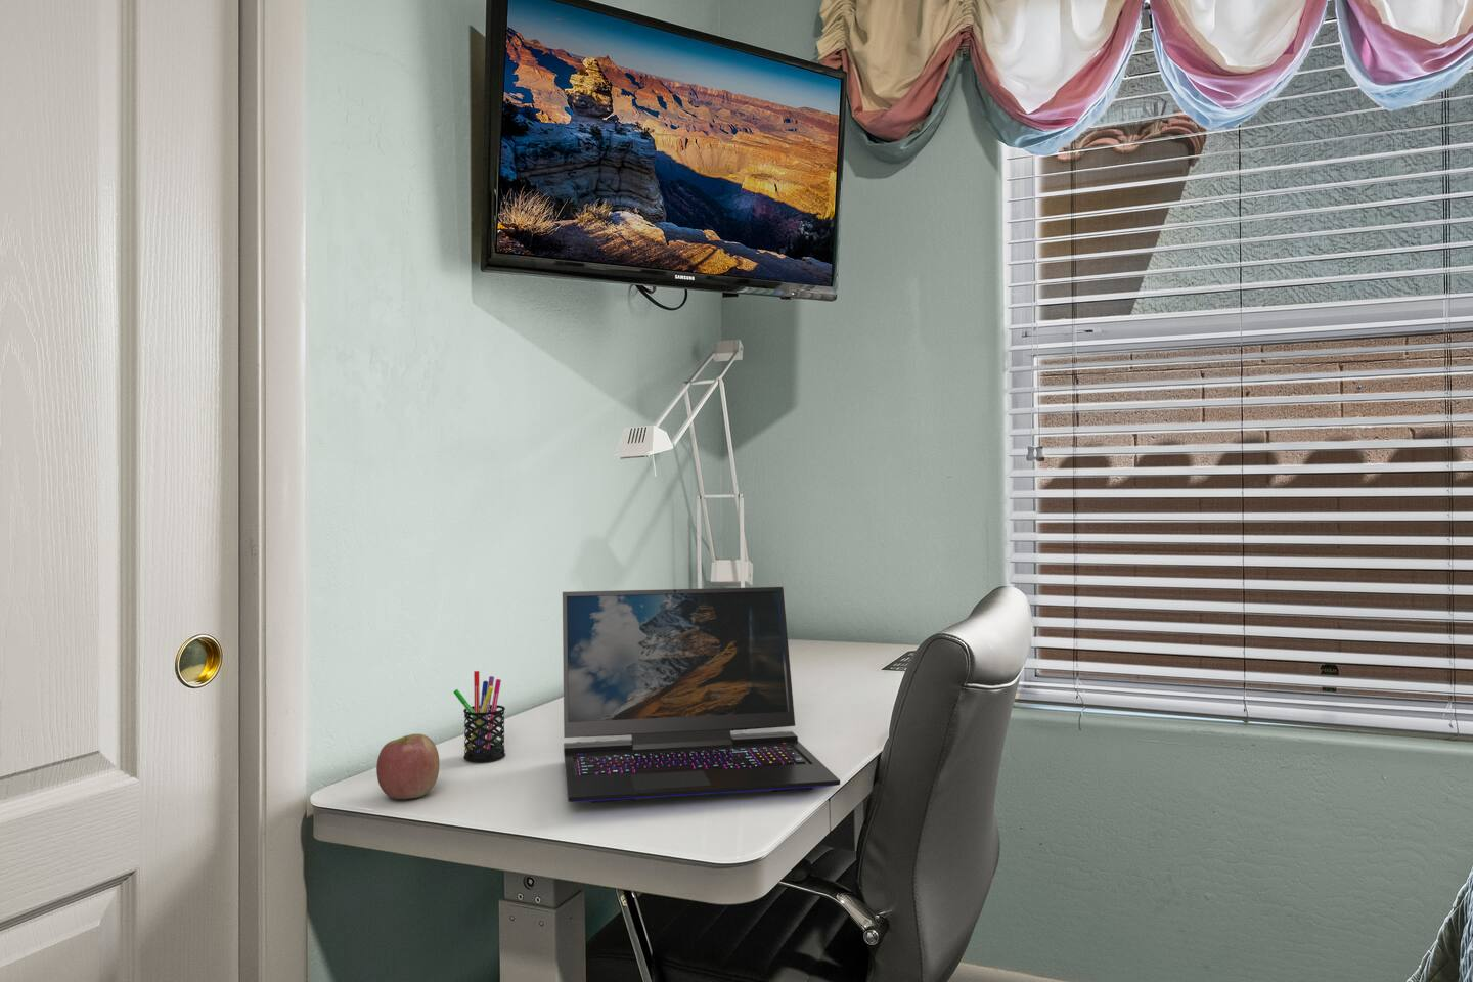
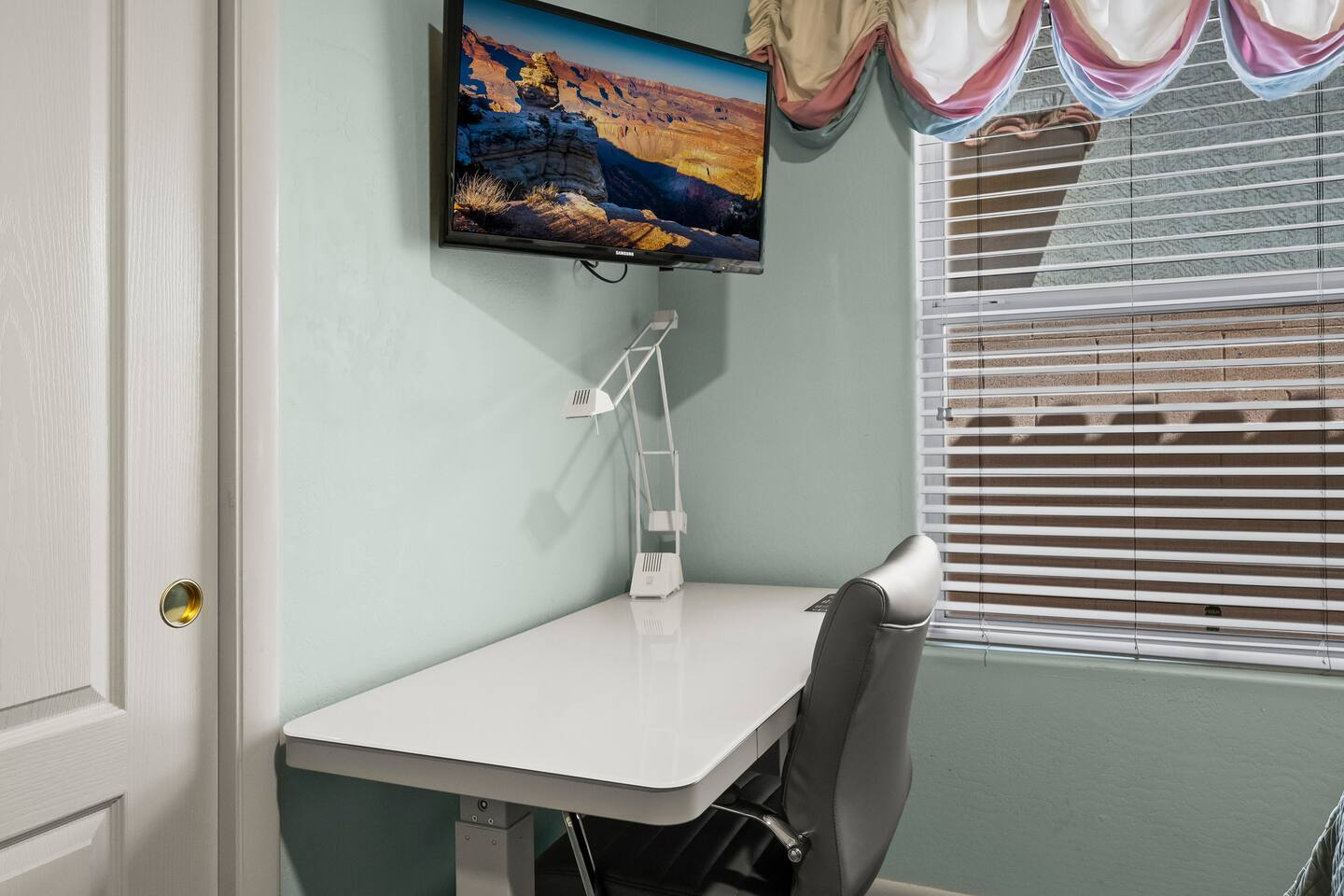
- pen holder [453,670,506,763]
- laptop [561,586,841,804]
- apple [376,733,441,800]
